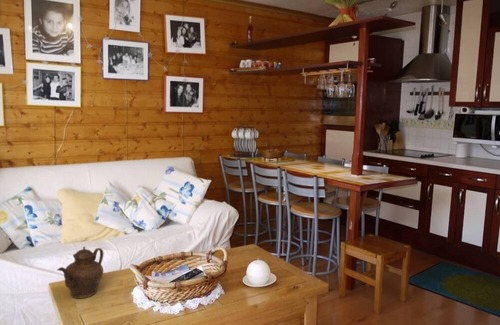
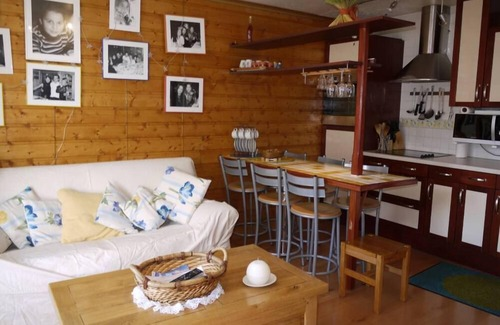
- teapot [56,246,104,299]
